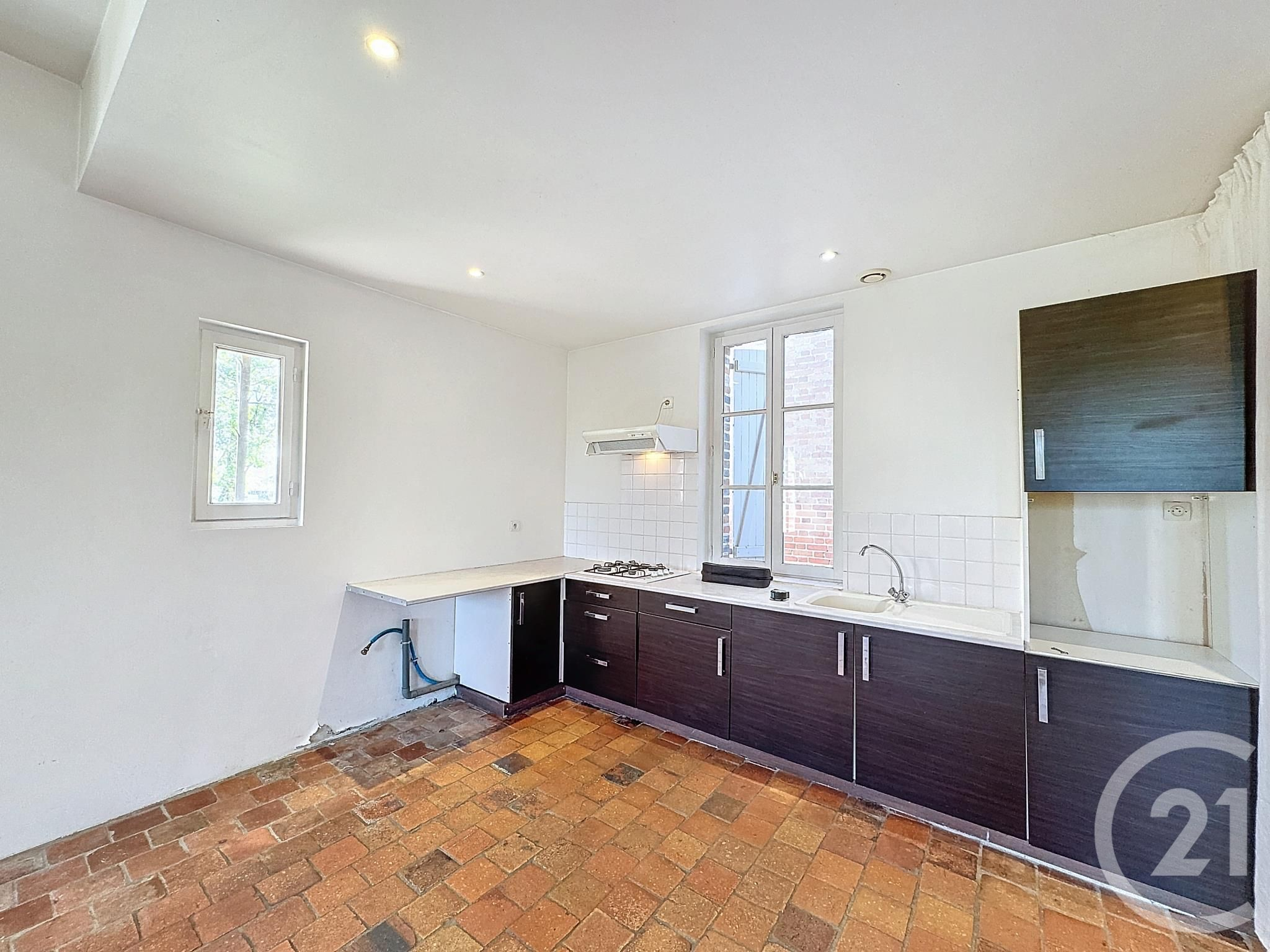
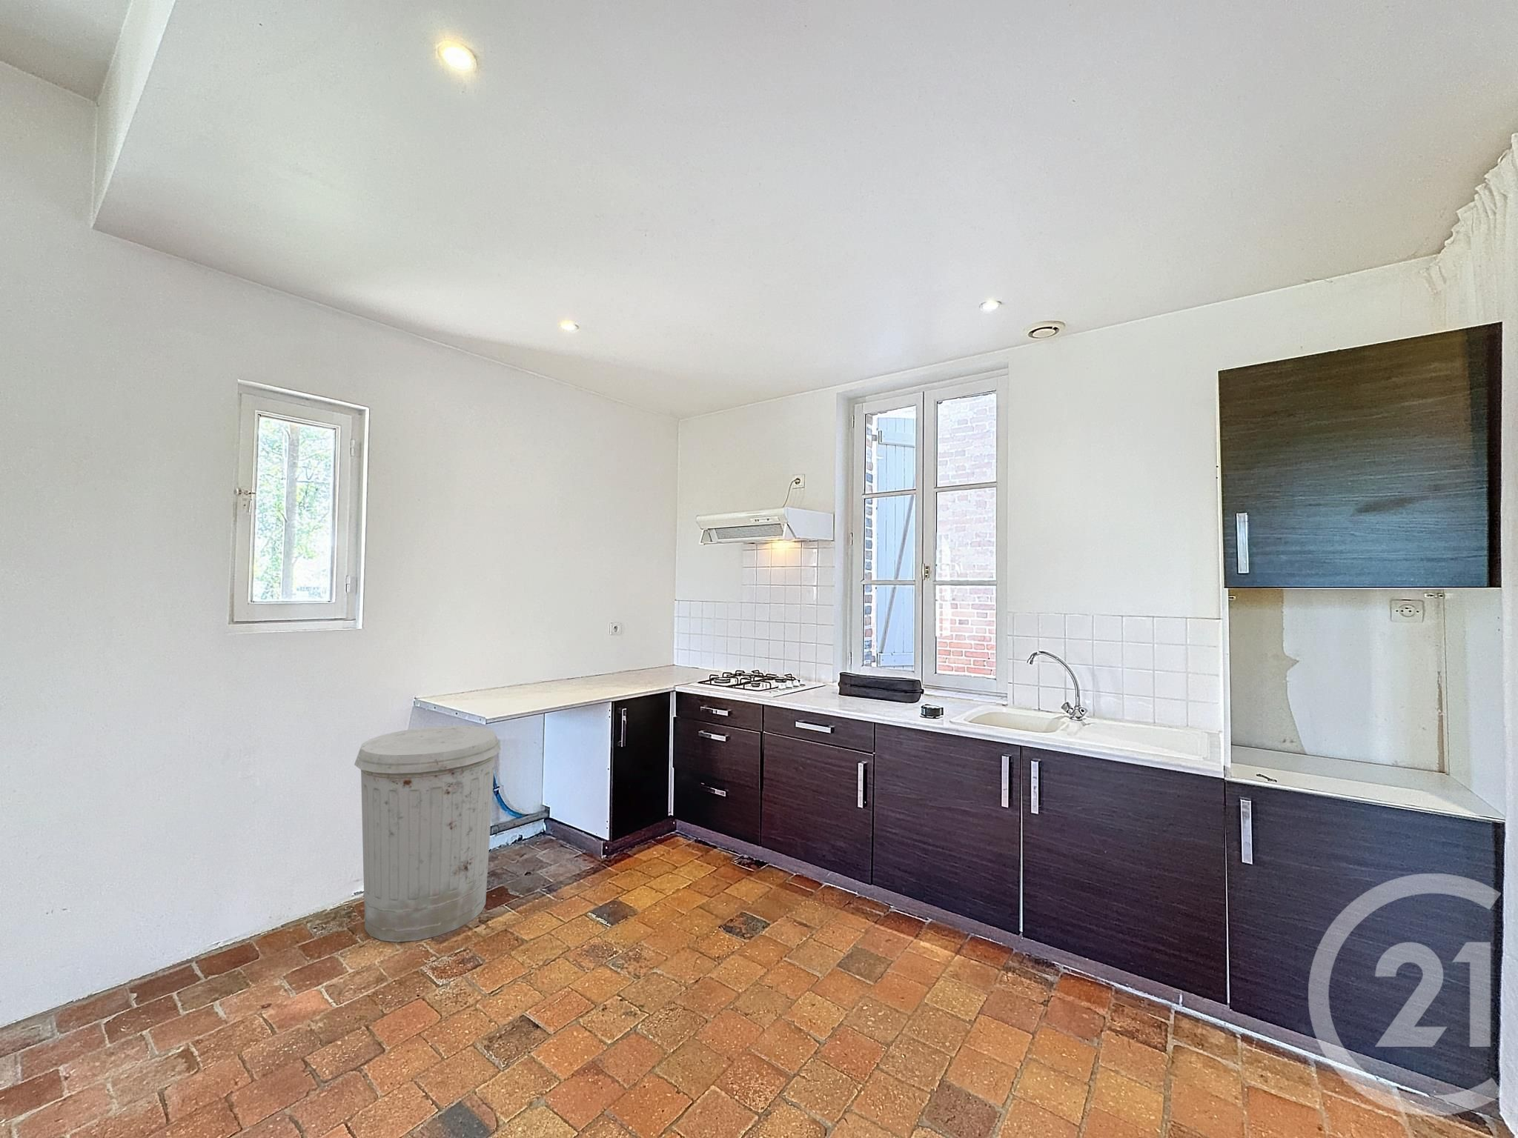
+ trash can [354,726,502,942]
